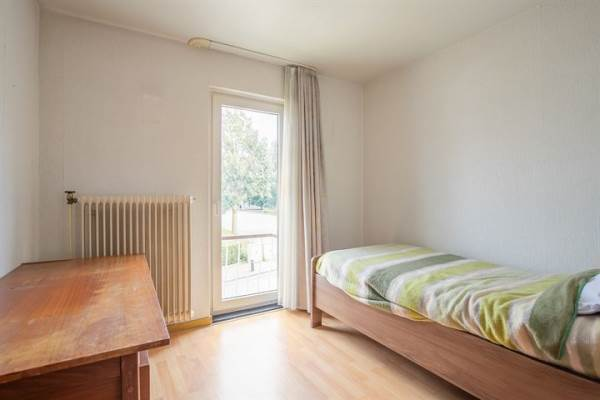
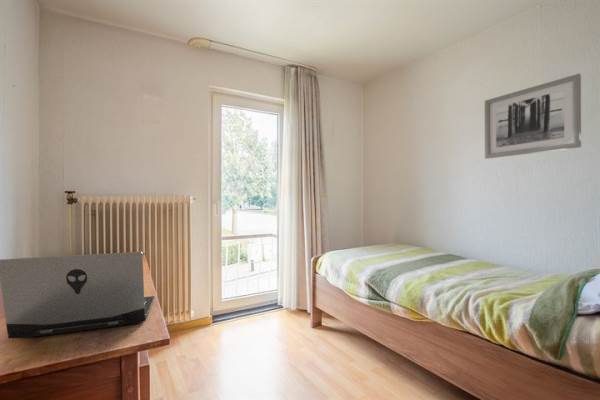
+ laptop [0,251,156,340]
+ wall art [484,73,582,160]
